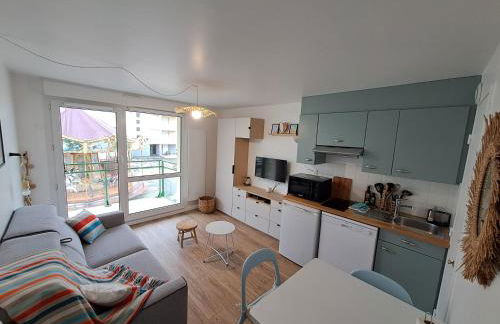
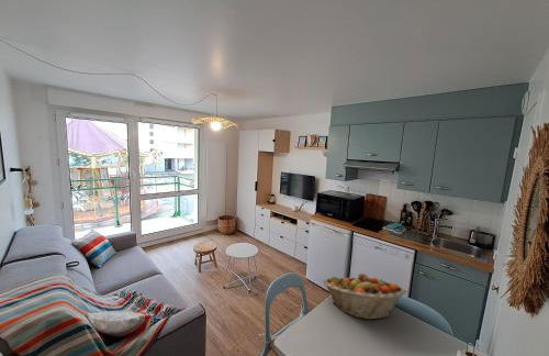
+ fruit basket [322,272,407,321]
